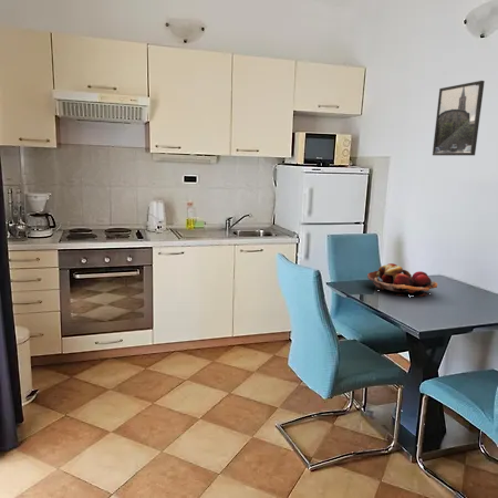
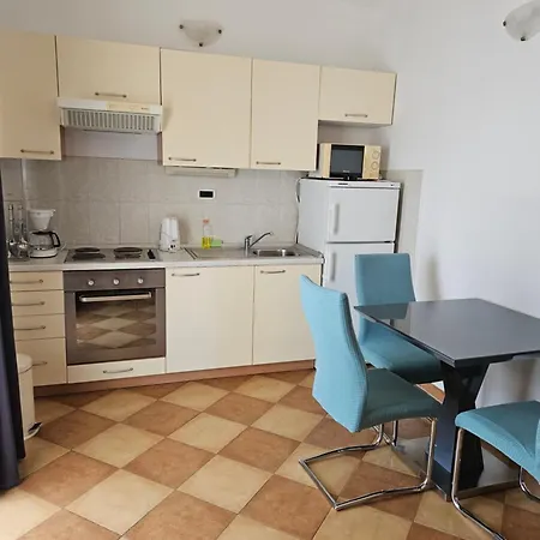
- fruit basket [366,262,438,298]
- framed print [432,80,486,157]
